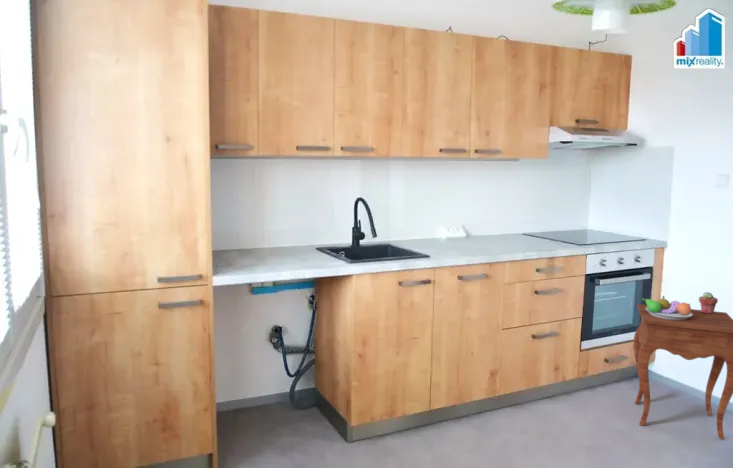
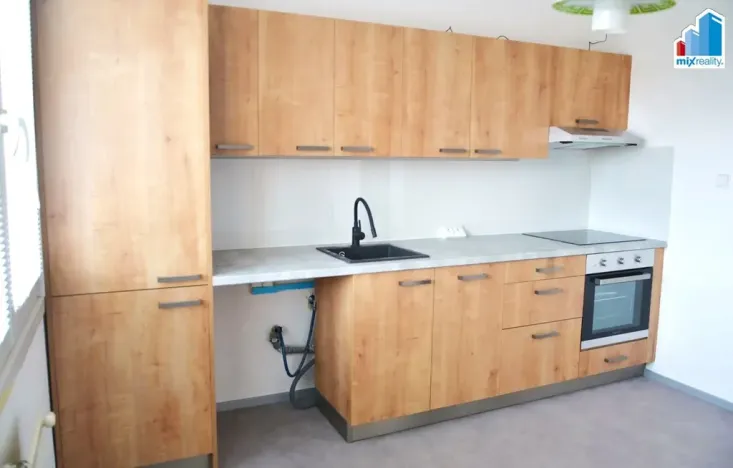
- fruit bowl [641,295,693,320]
- side table [632,303,733,441]
- potted succulent [698,291,719,314]
